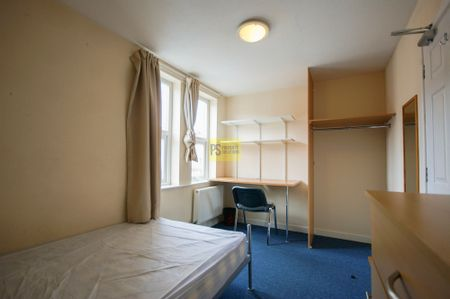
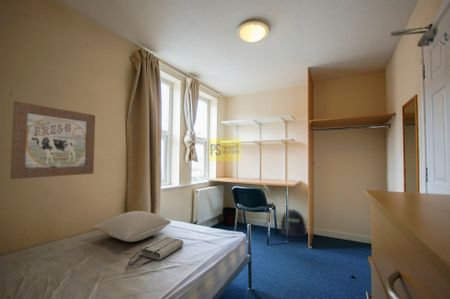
+ pillow [90,210,172,243]
+ tote bag [127,236,184,266]
+ wall art [9,100,96,180]
+ backpack [279,208,308,238]
